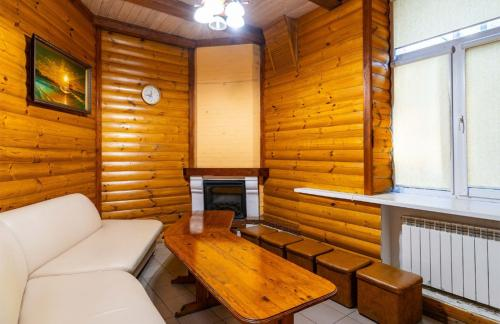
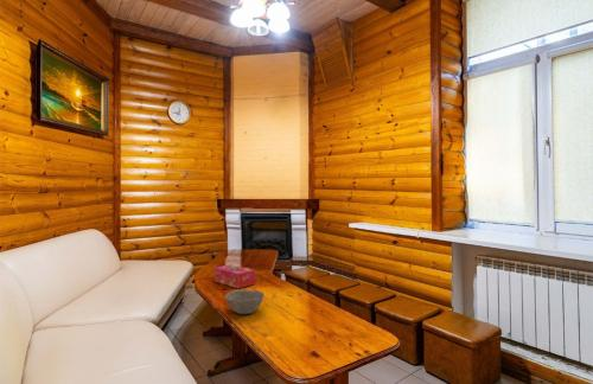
+ bowl [224,288,266,315]
+ tissue box [213,263,256,289]
